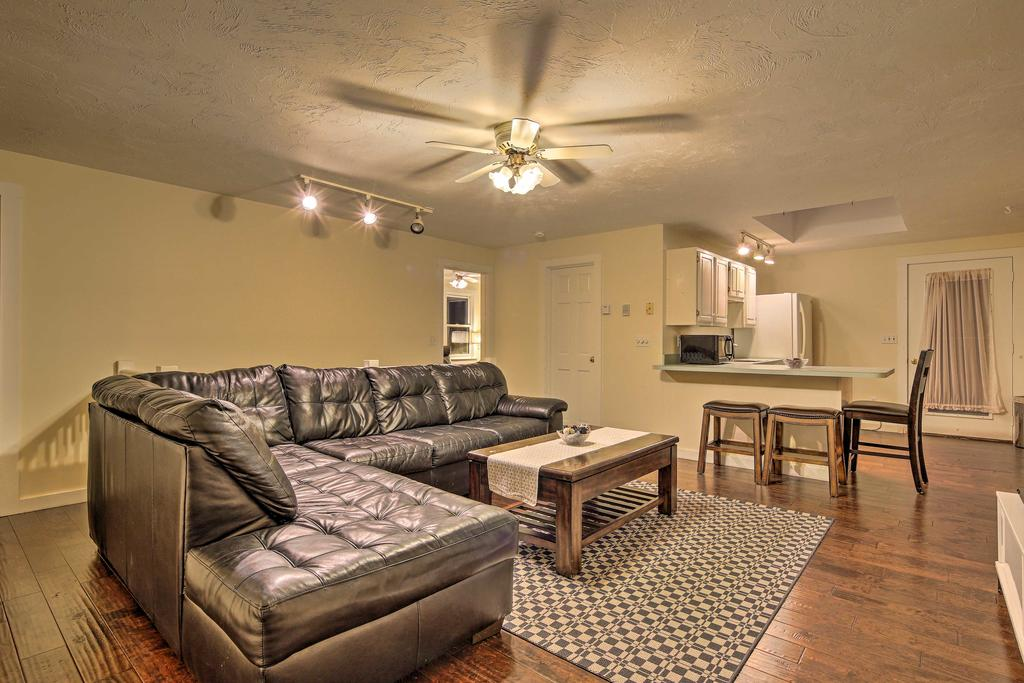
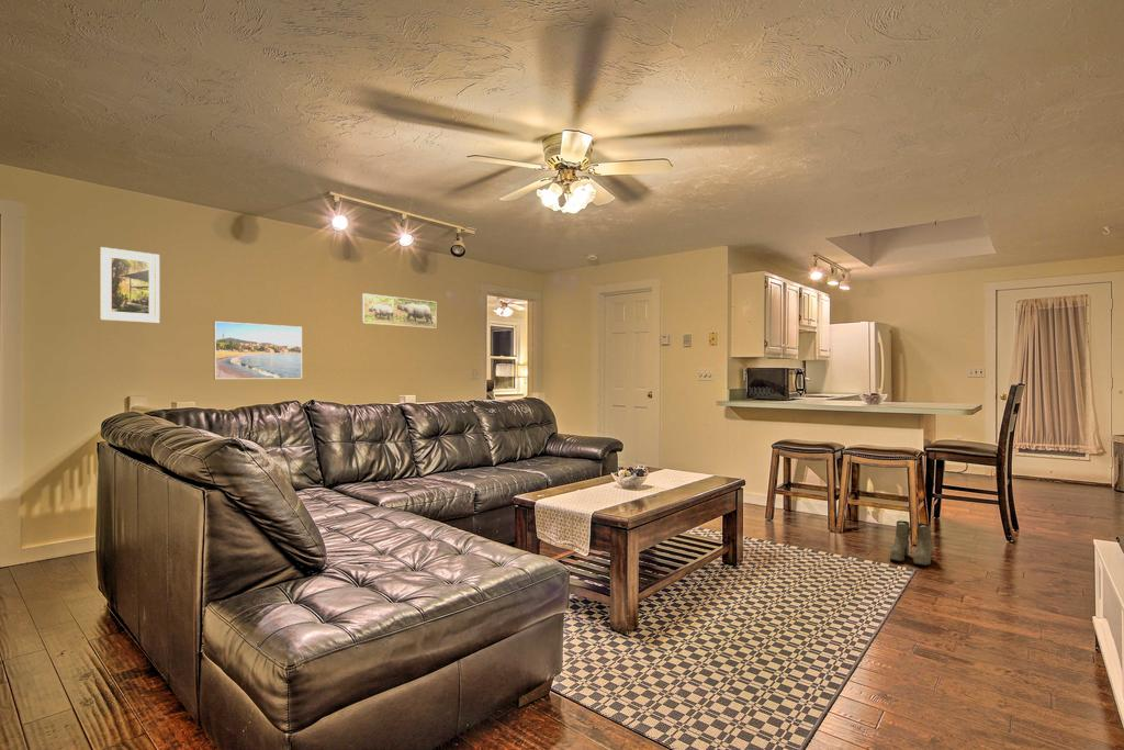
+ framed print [99,246,160,324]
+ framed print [360,292,438,329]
+ boots [889,519,934,567]
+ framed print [213,321,303,380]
